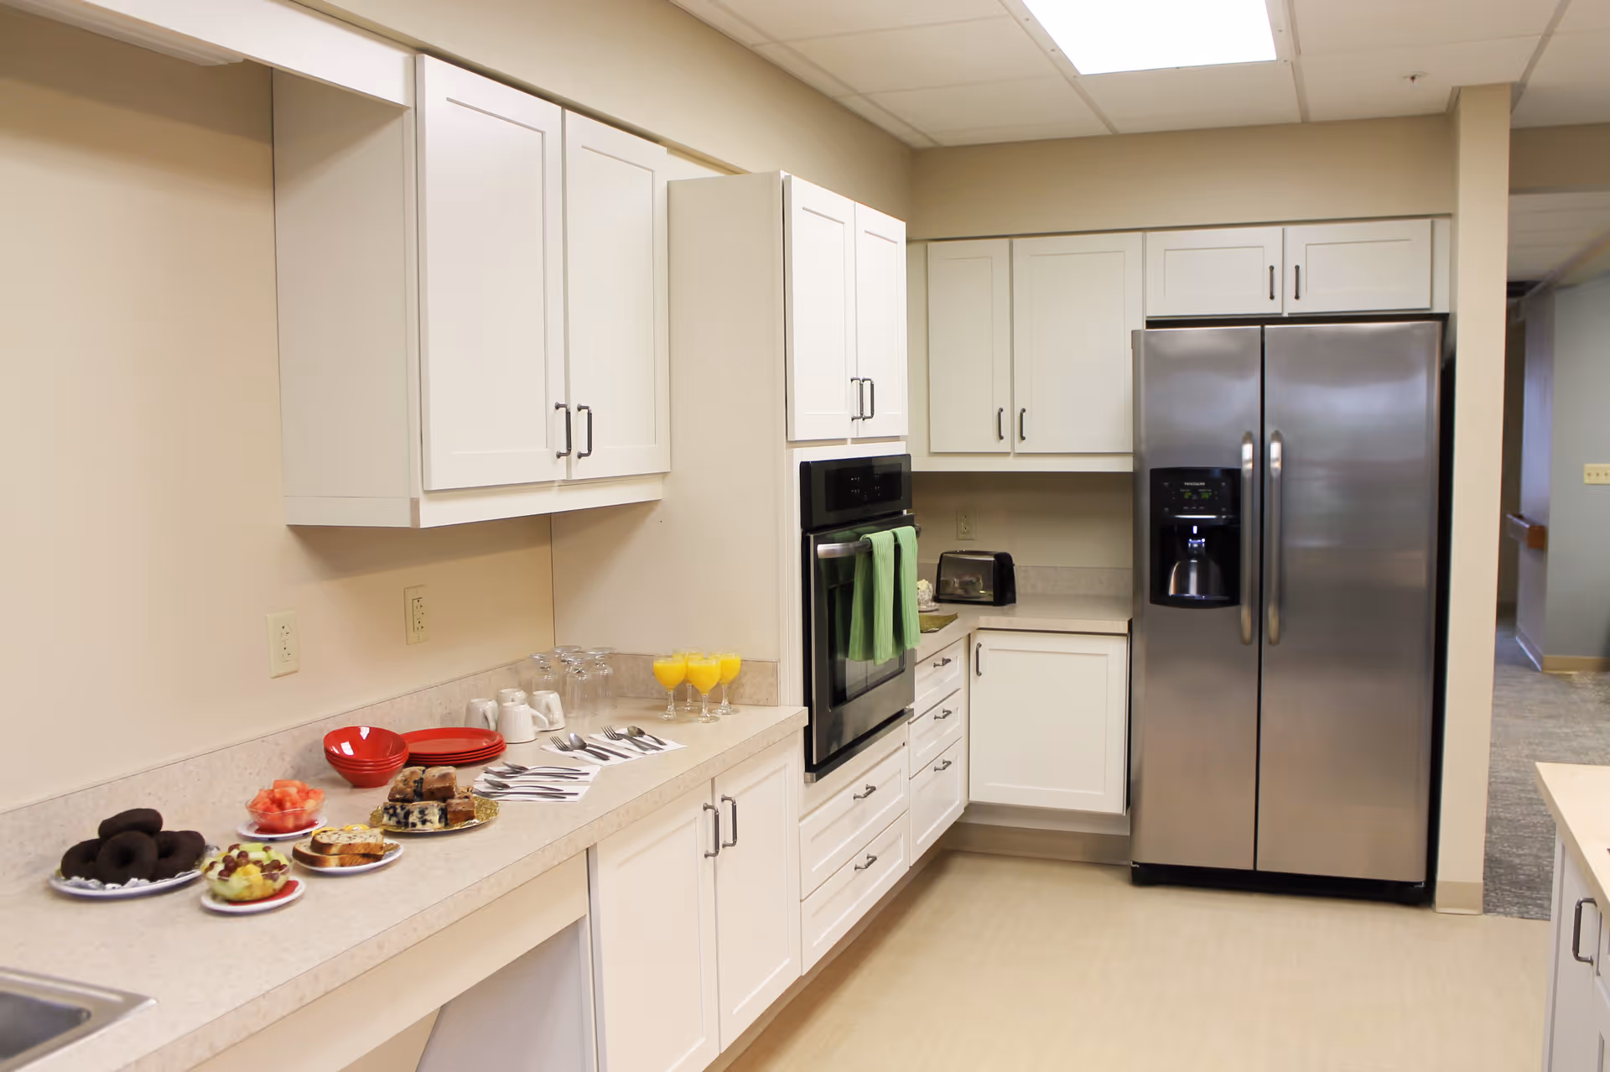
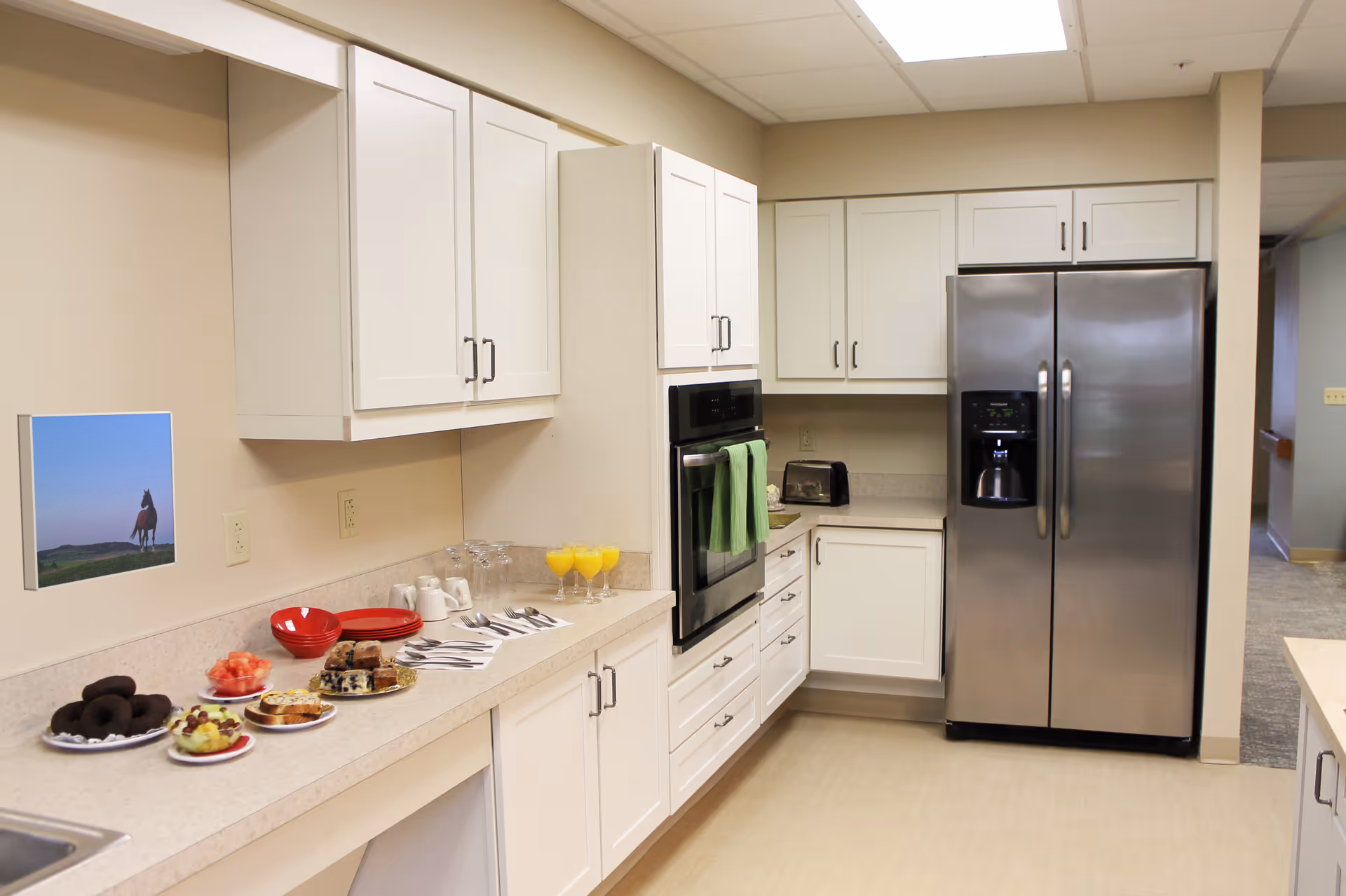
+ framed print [16,410,177,592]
